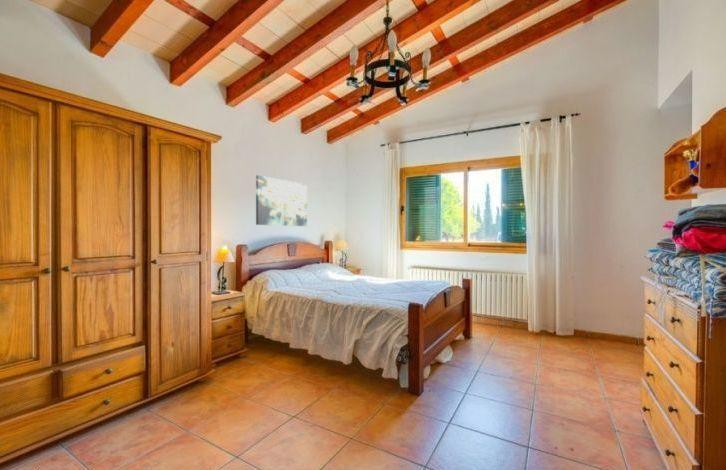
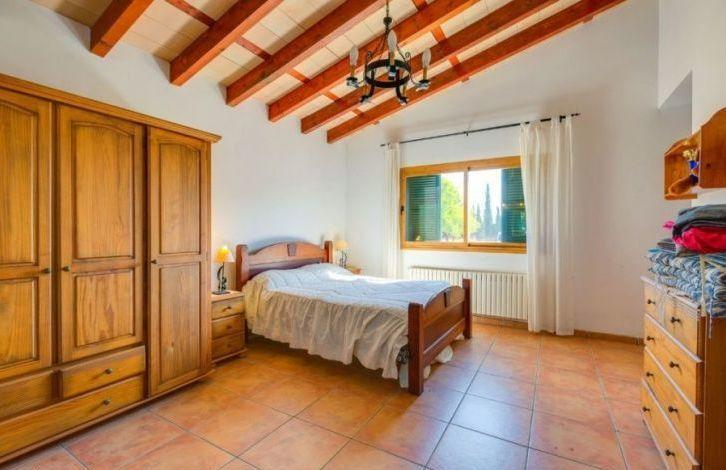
- wall art [255,174,308,227]
